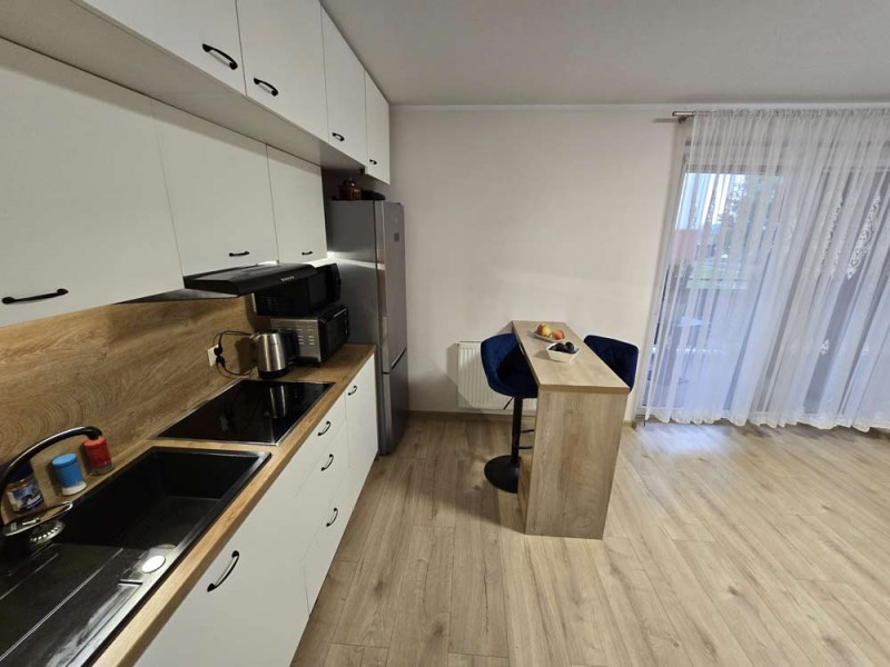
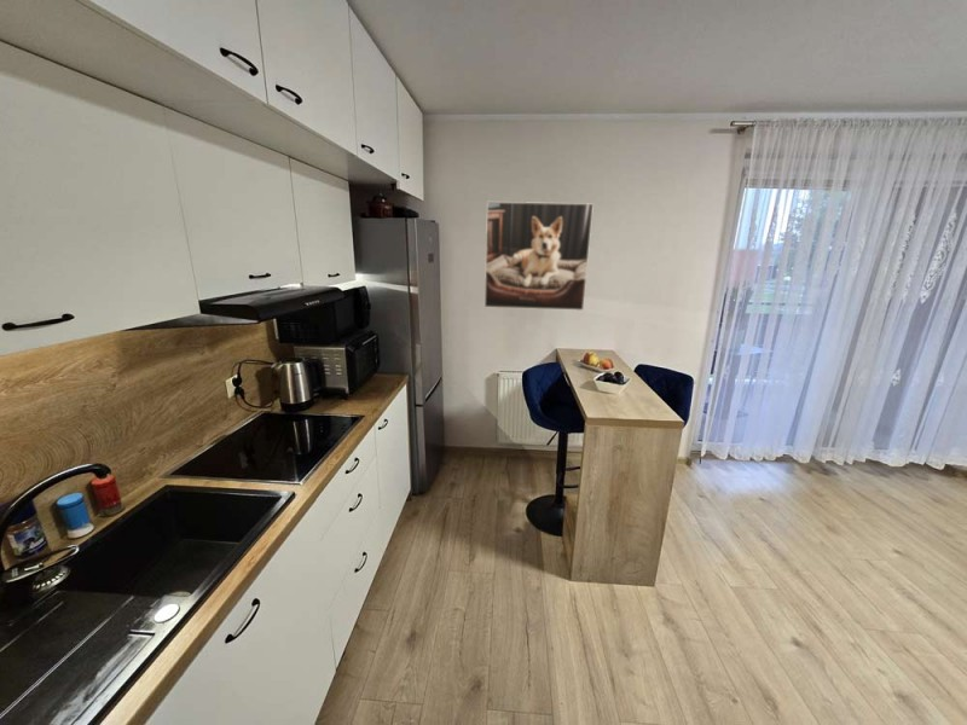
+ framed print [484,201,595,312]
